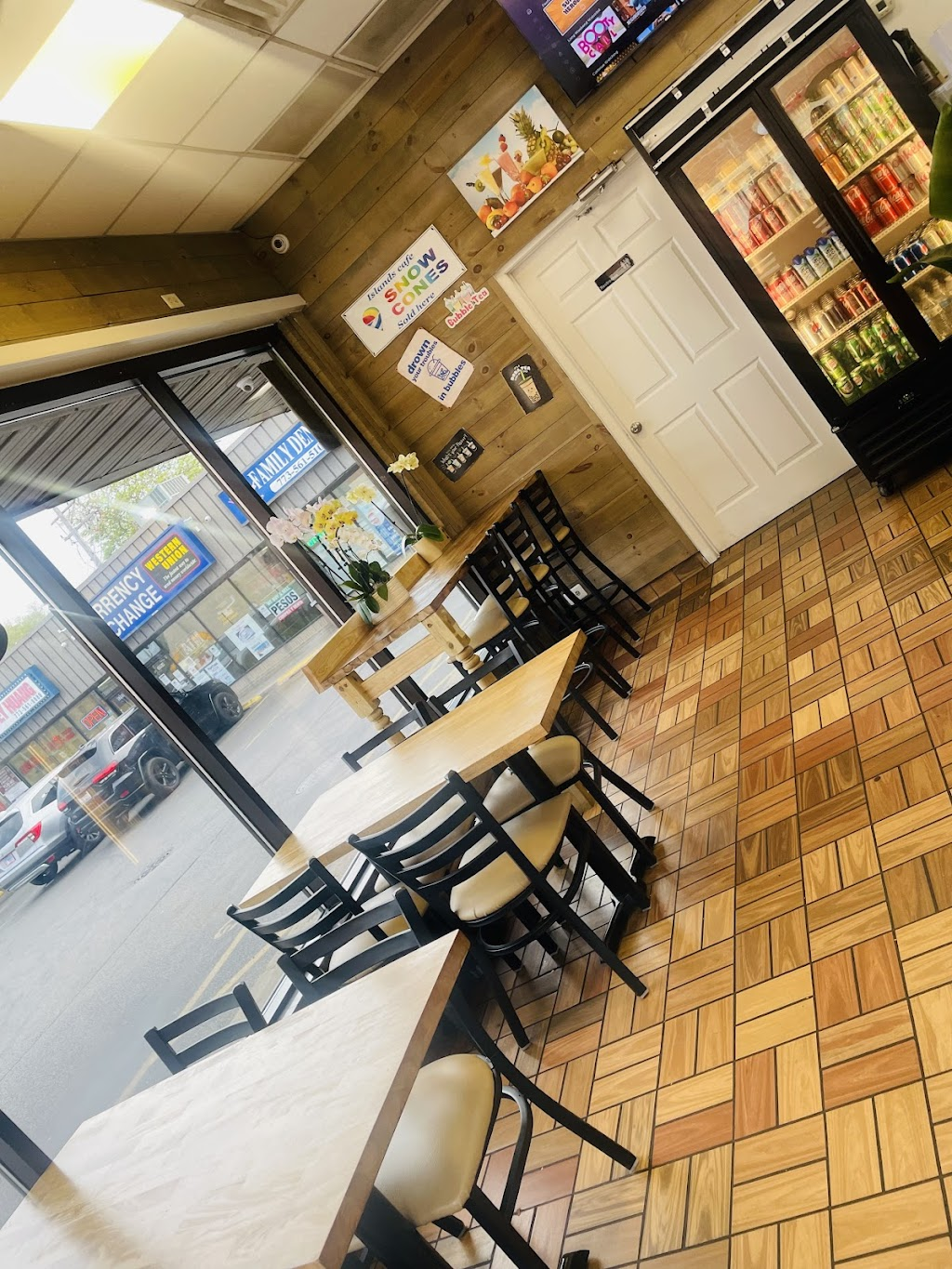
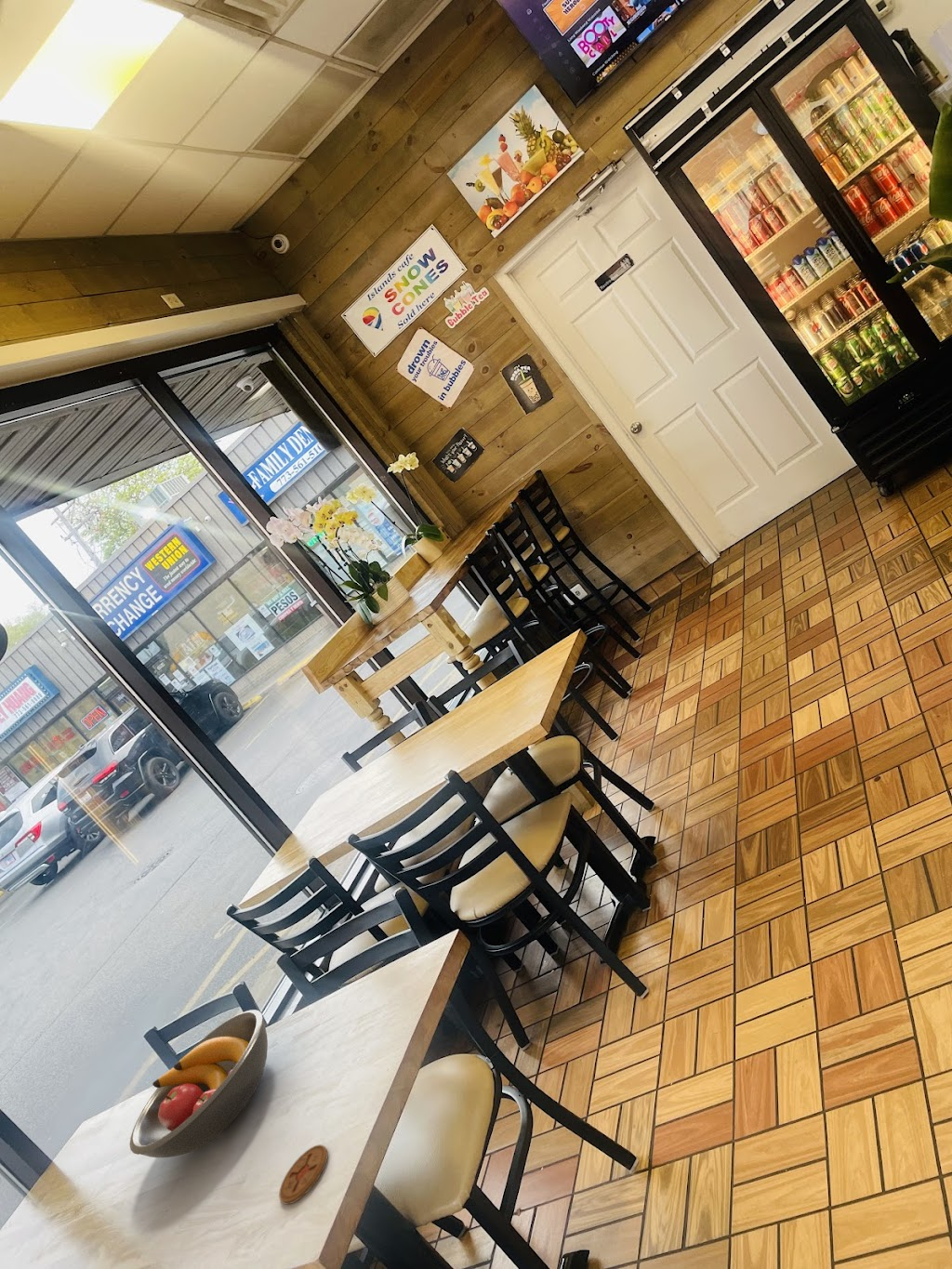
+ fruit bowl [129,1009,269,1158]
+ coaster [278,1143,329,1205]
